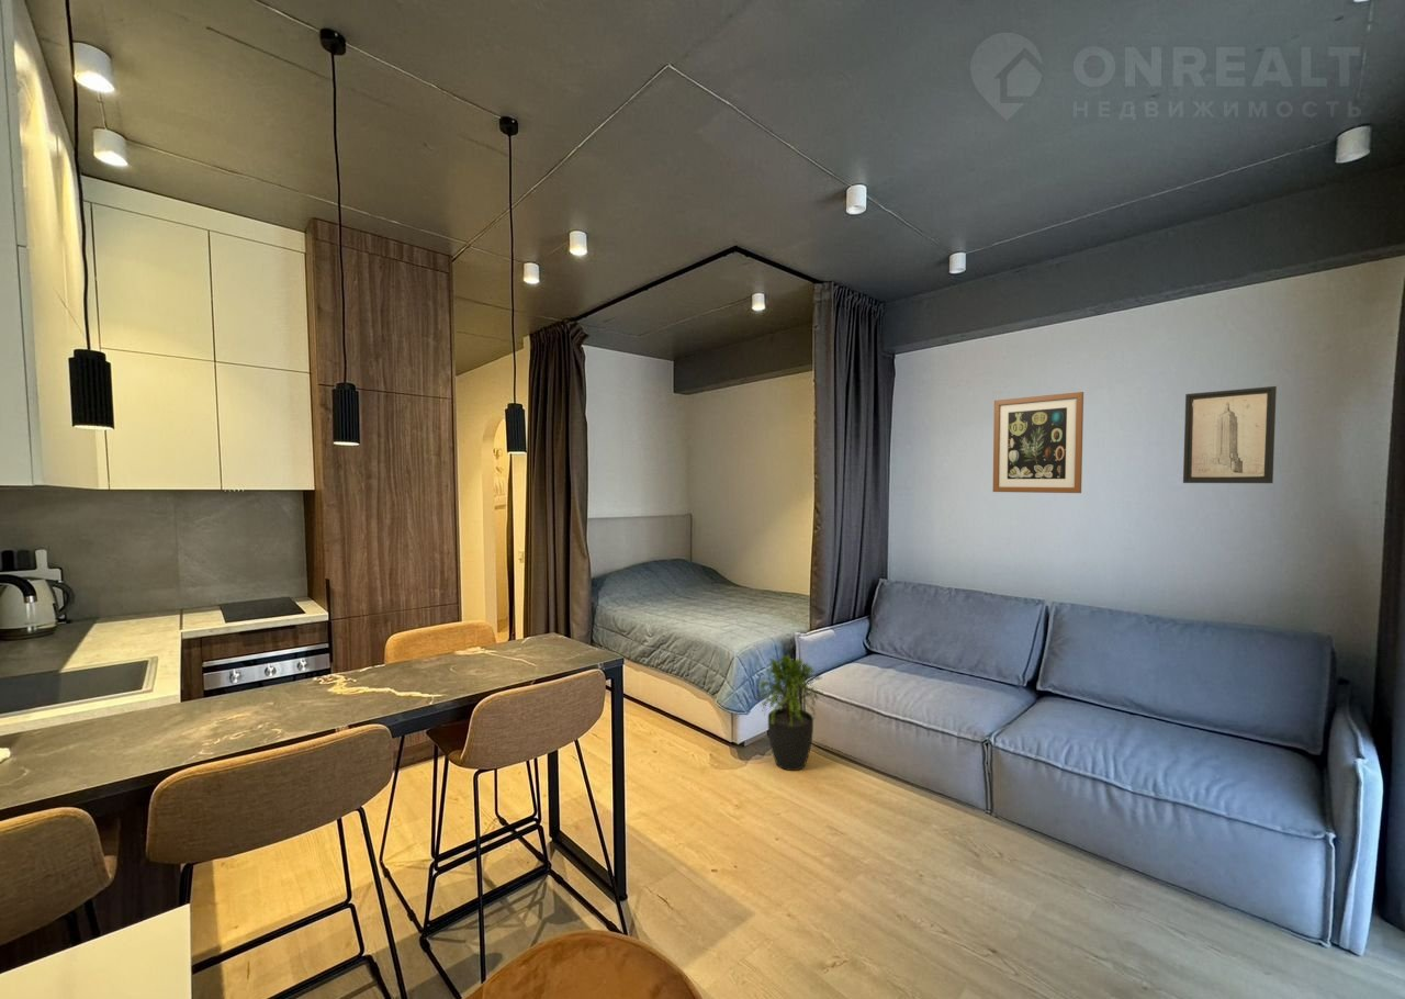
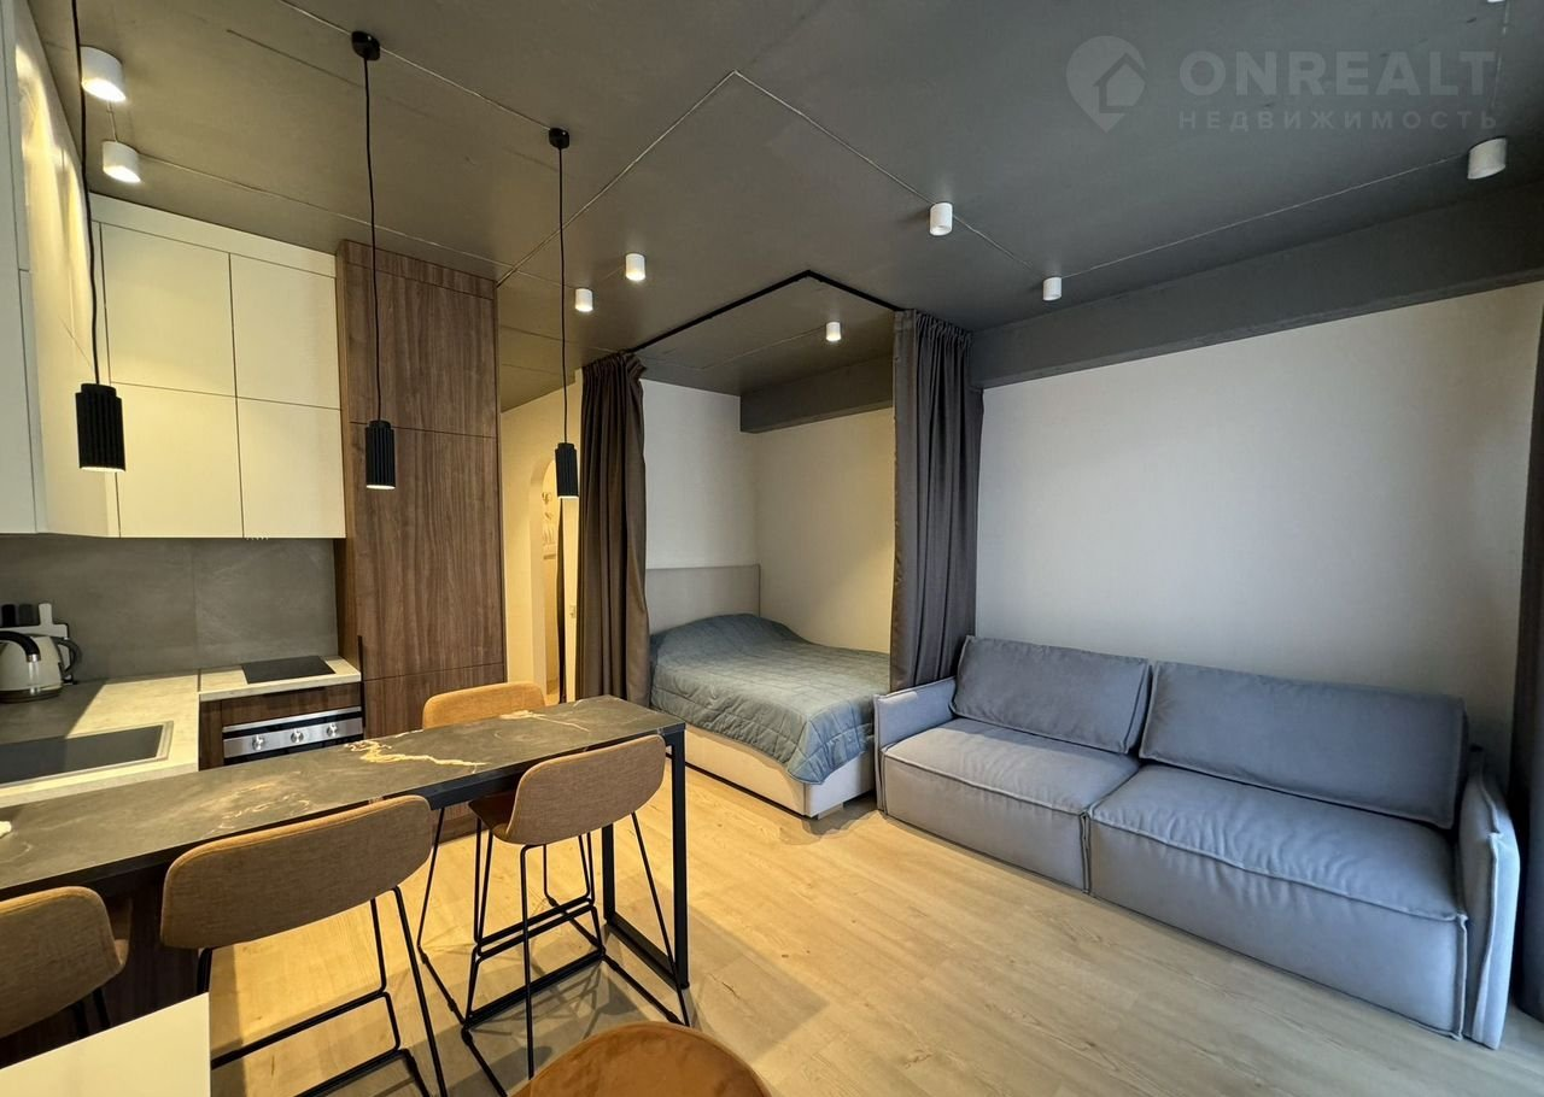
- potted plant [753,653,828,772]
- wall art [1182,385,1278,484]
- wall art [992,391,1084,494]
